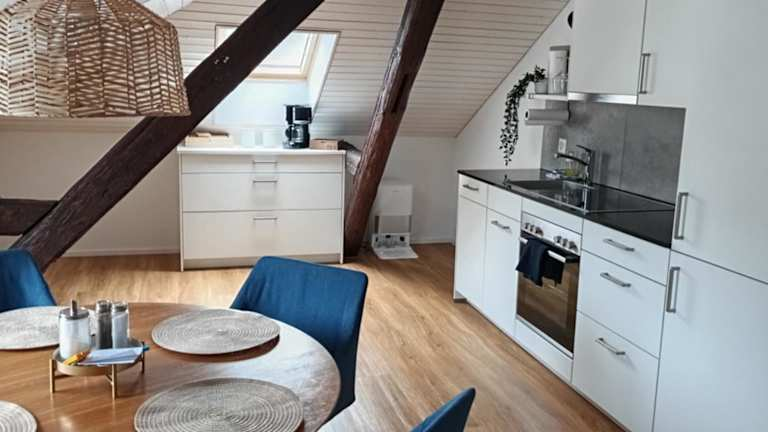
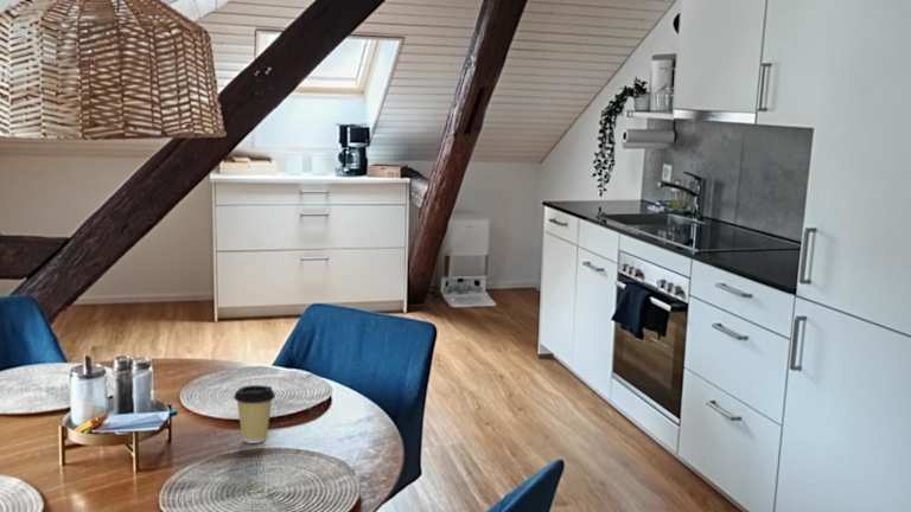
+ coffee cup [232,384,276,444]
